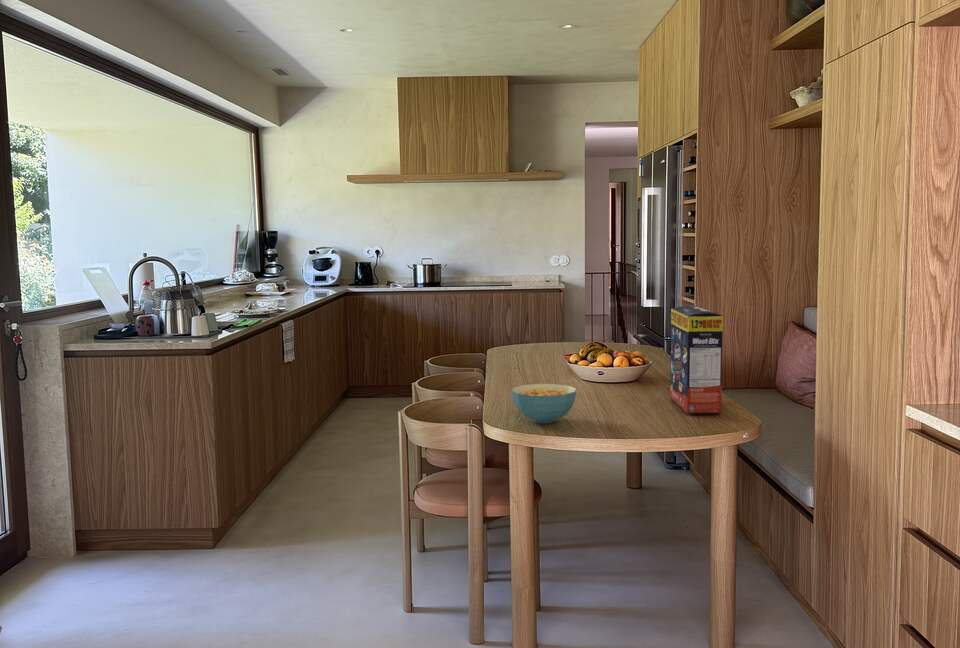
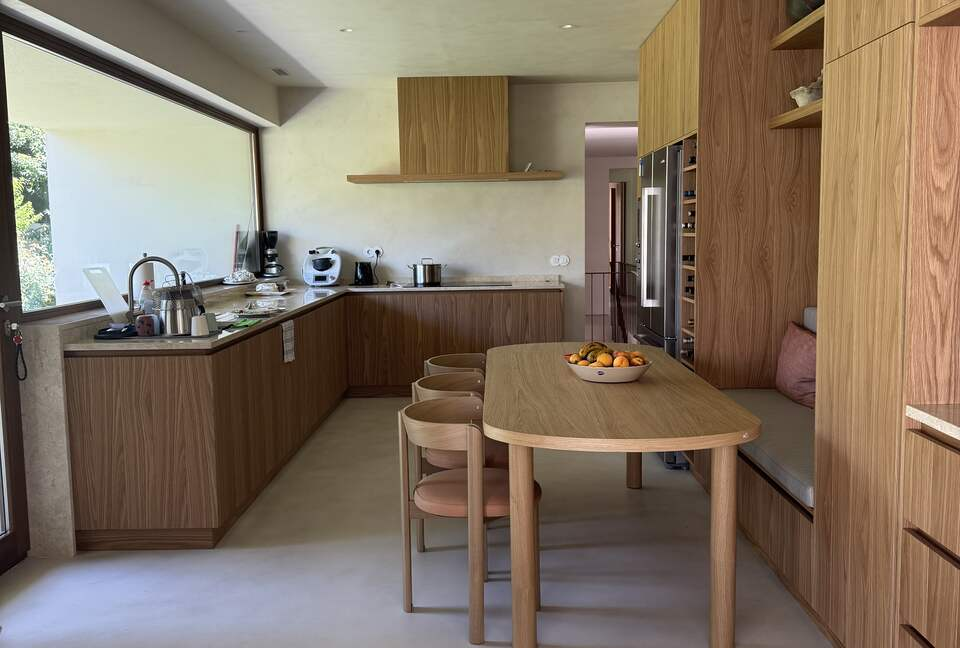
- cereal bowl [510,383,578,424]
- cereal box [669,304,724,416]
